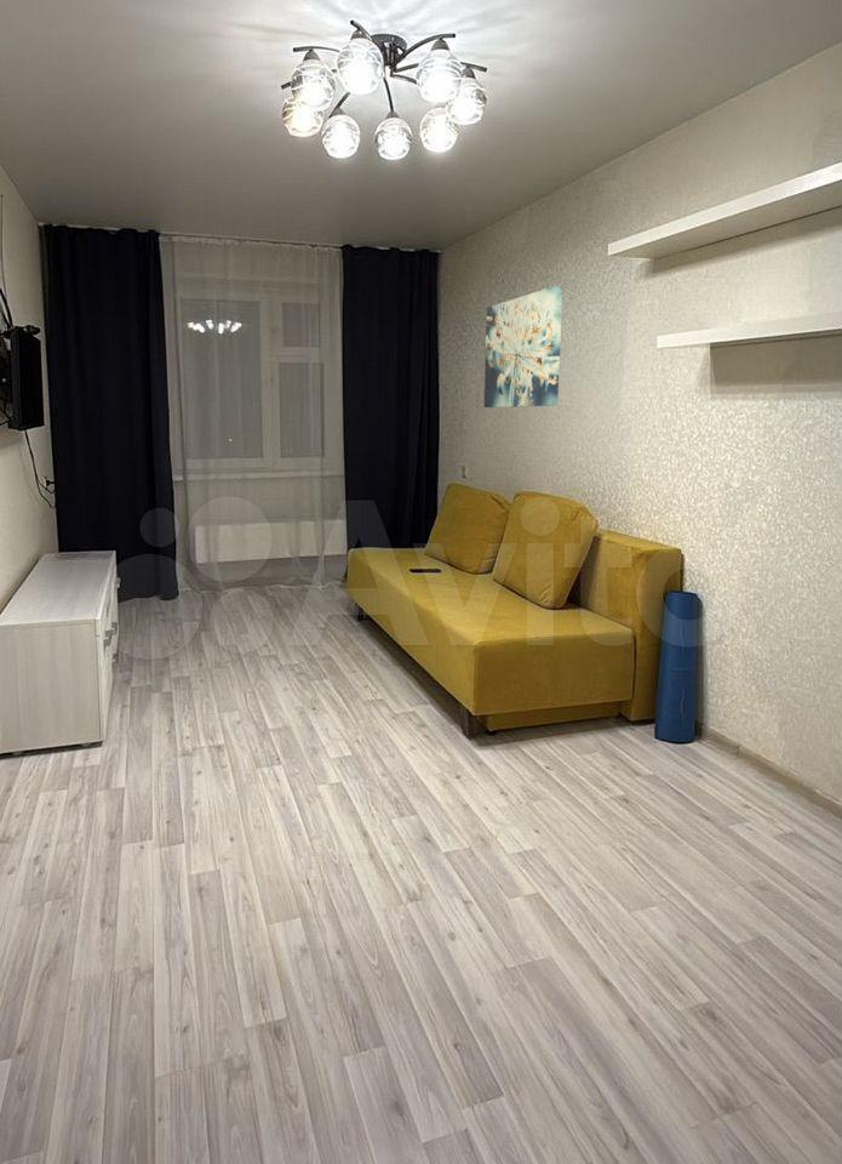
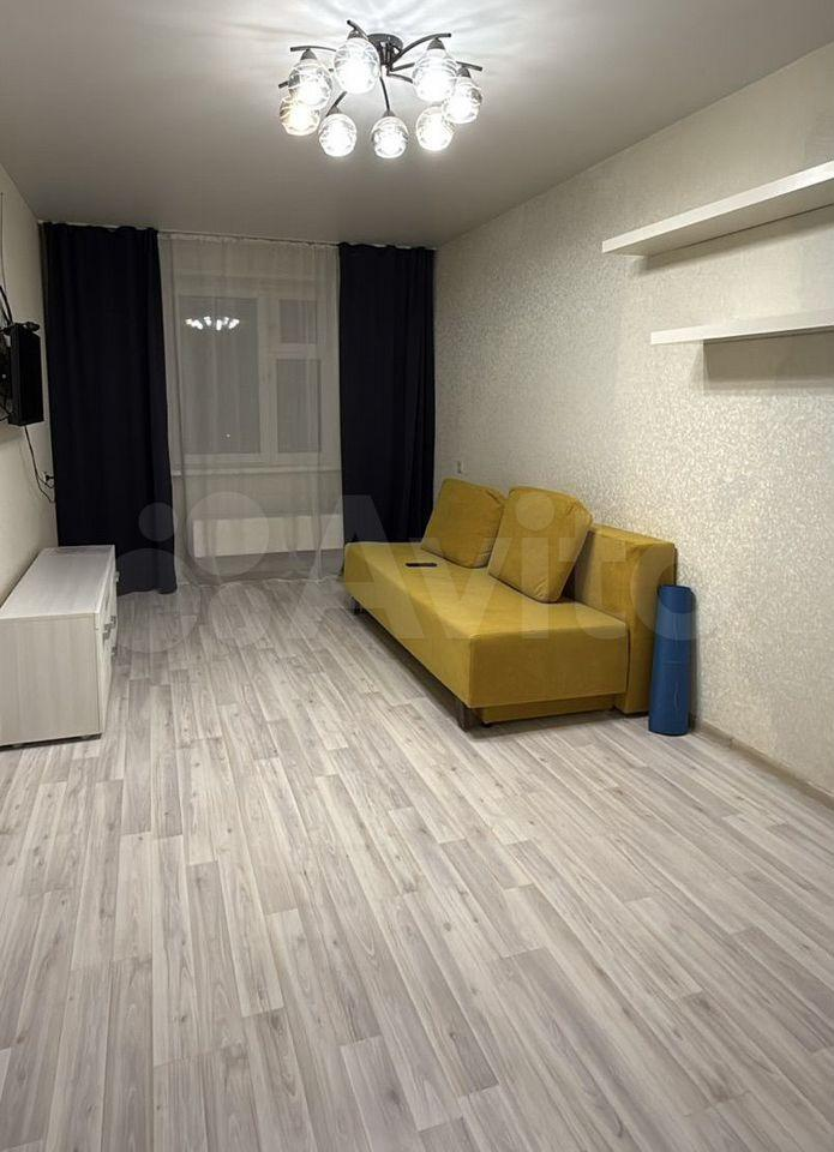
- wall art [483,285,565,409]
